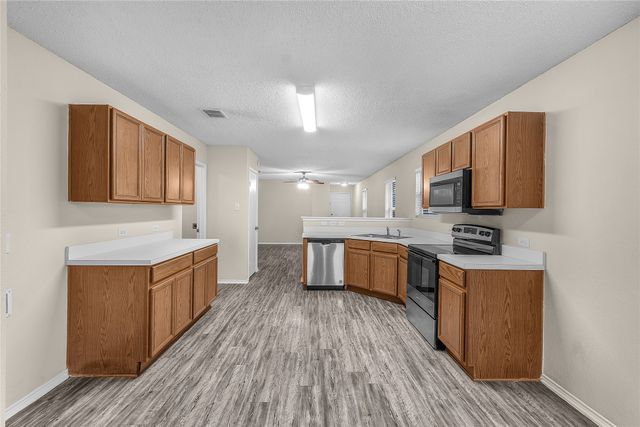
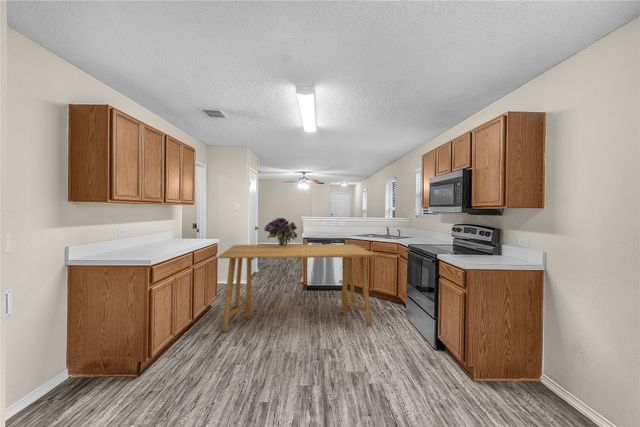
+ bouquet [263,217,298,246]
+ dining table [217,244,378,333]
